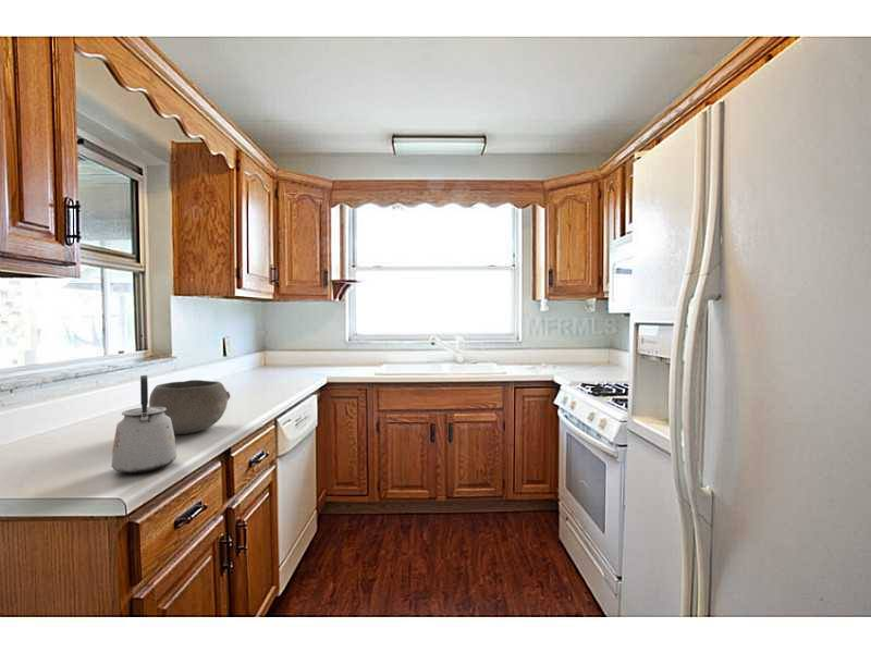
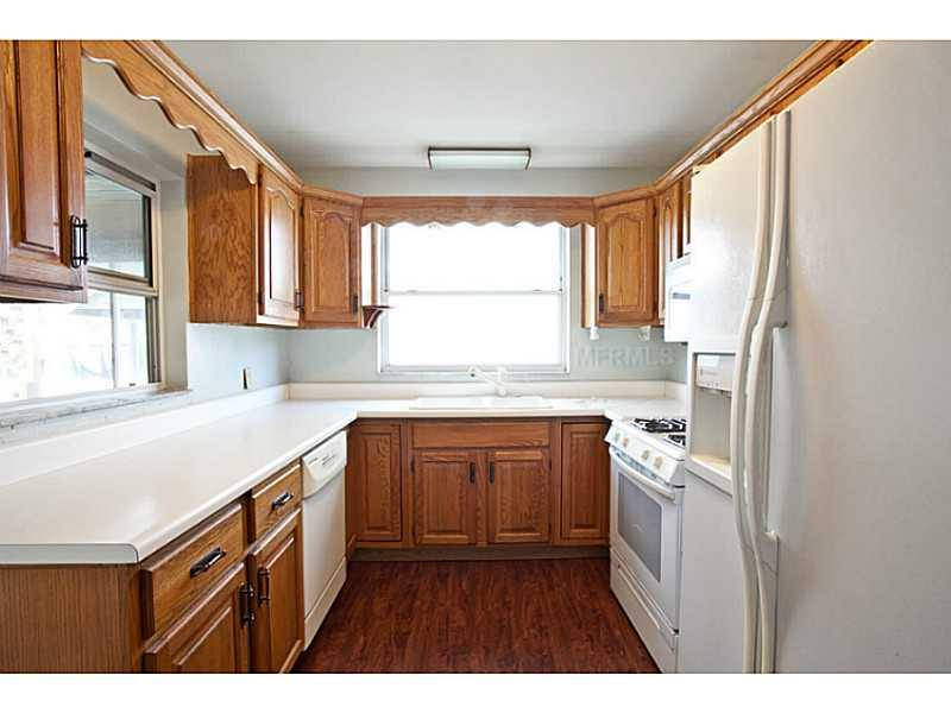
- bowl [148,379,231,435]
- kettle [111,374,177,475]
